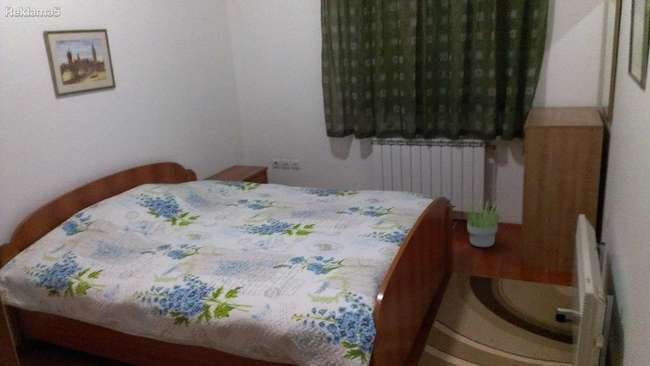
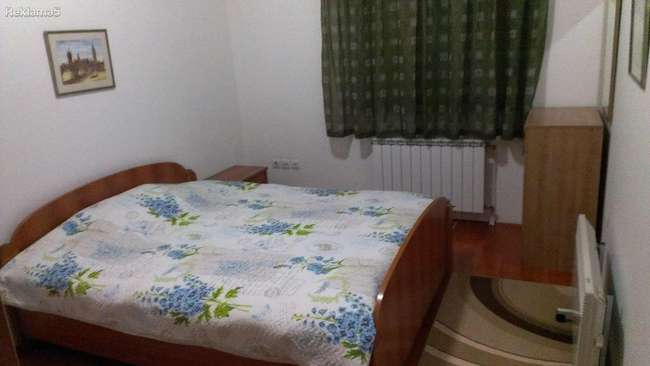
- potted plant [458,199,507,248]
